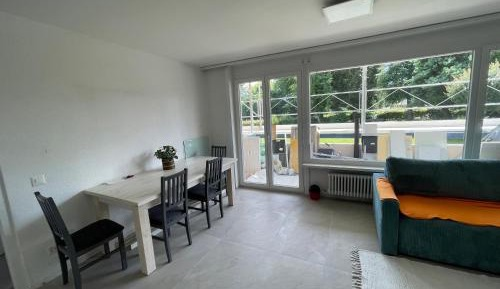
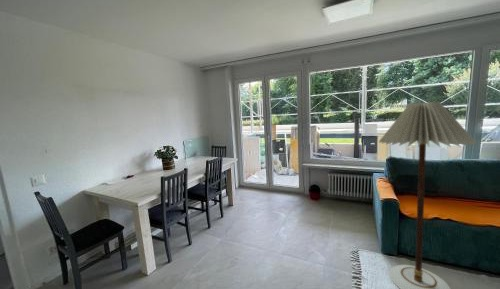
+ floor lamp [378,101,478,289]
